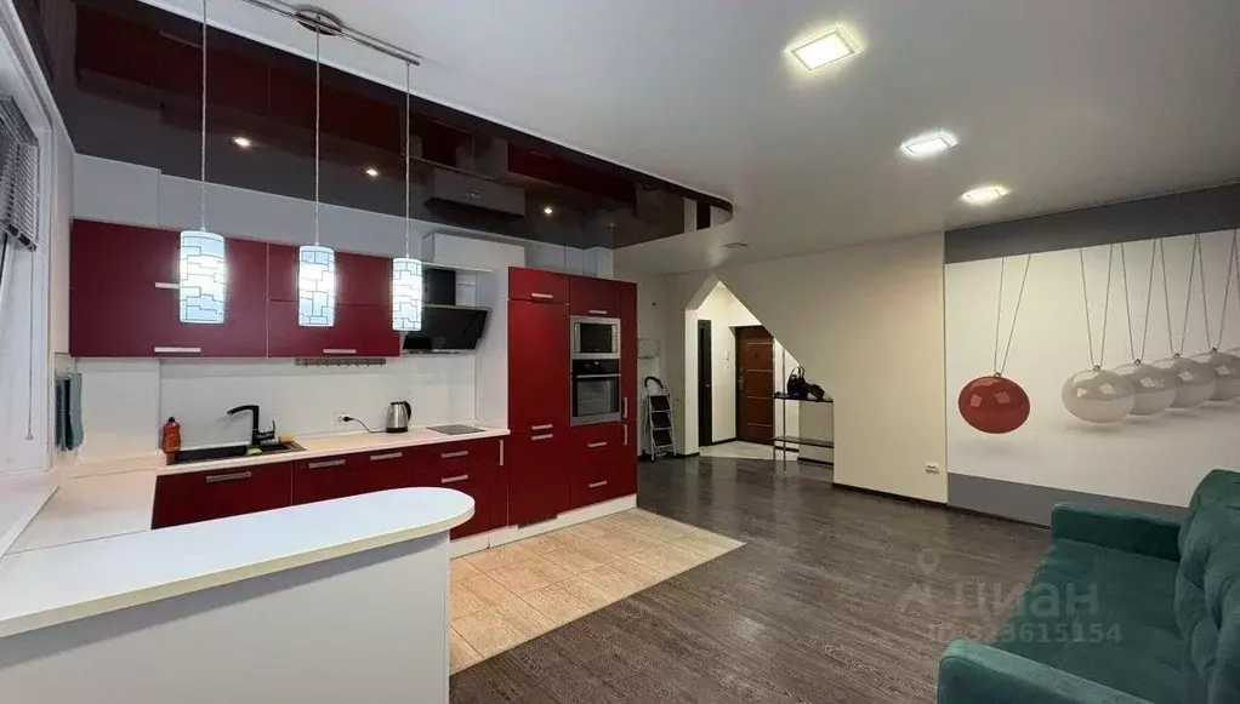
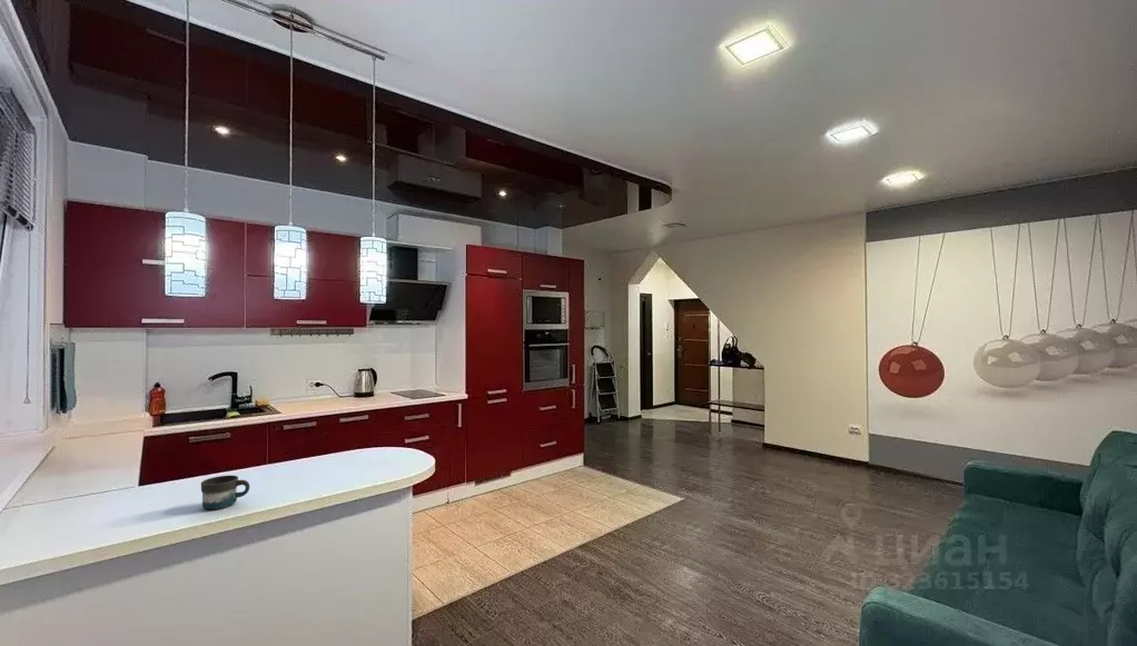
+ mug [200,475,250,510]
